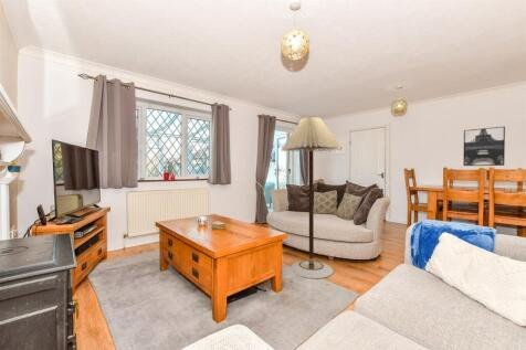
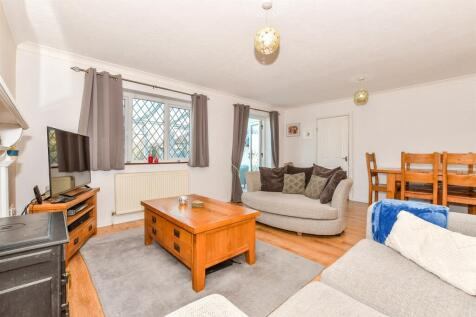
- wall art [462,126,506,167]
- floor lamp [280,116,344,279]
